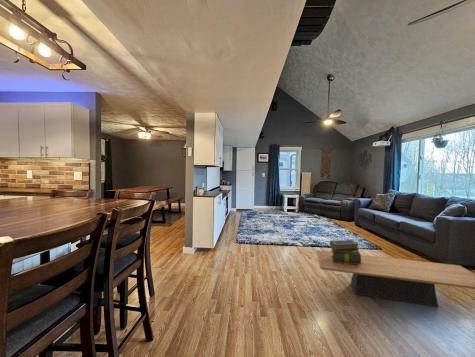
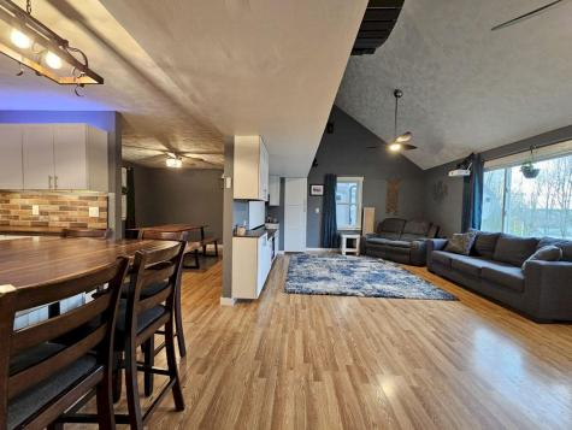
- stack of books [329,239,362,264]
- coffee table [316,249,475,308]
